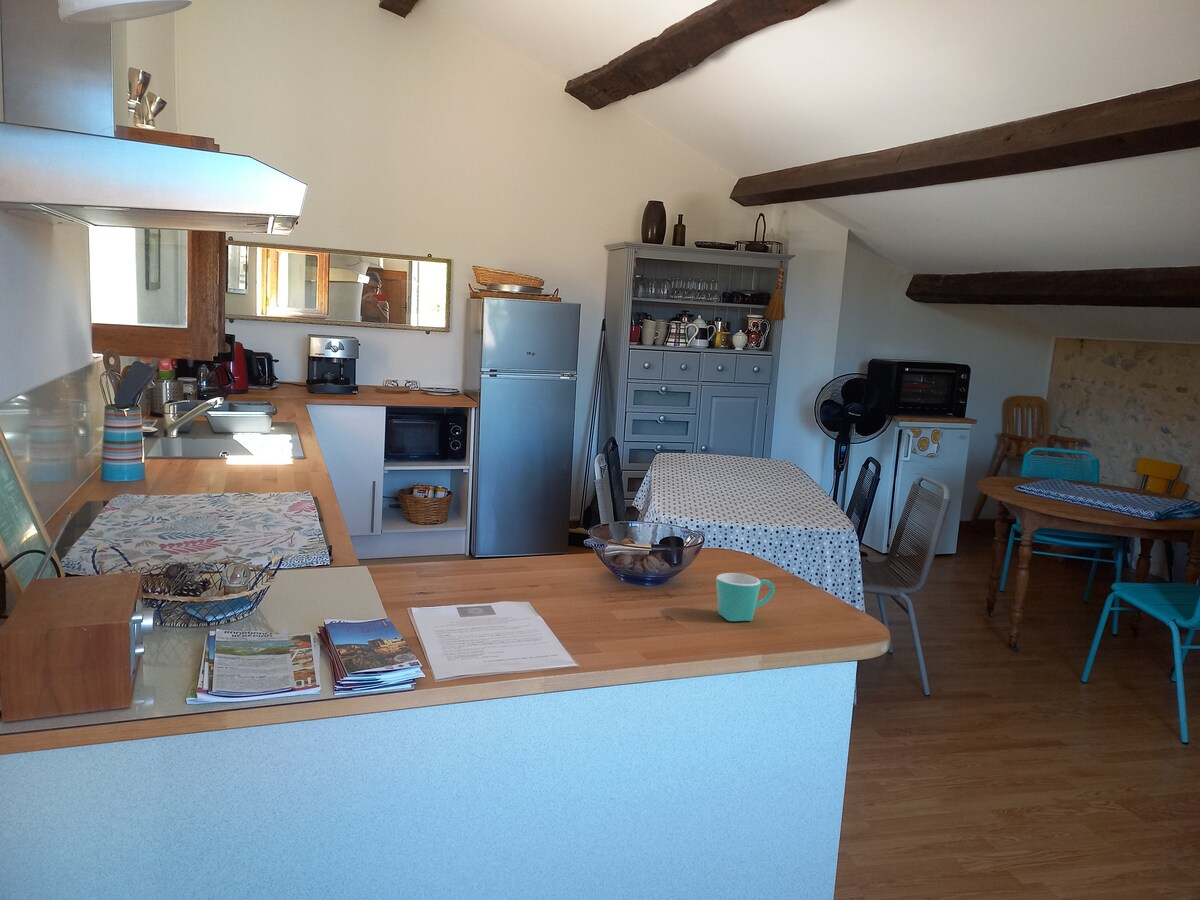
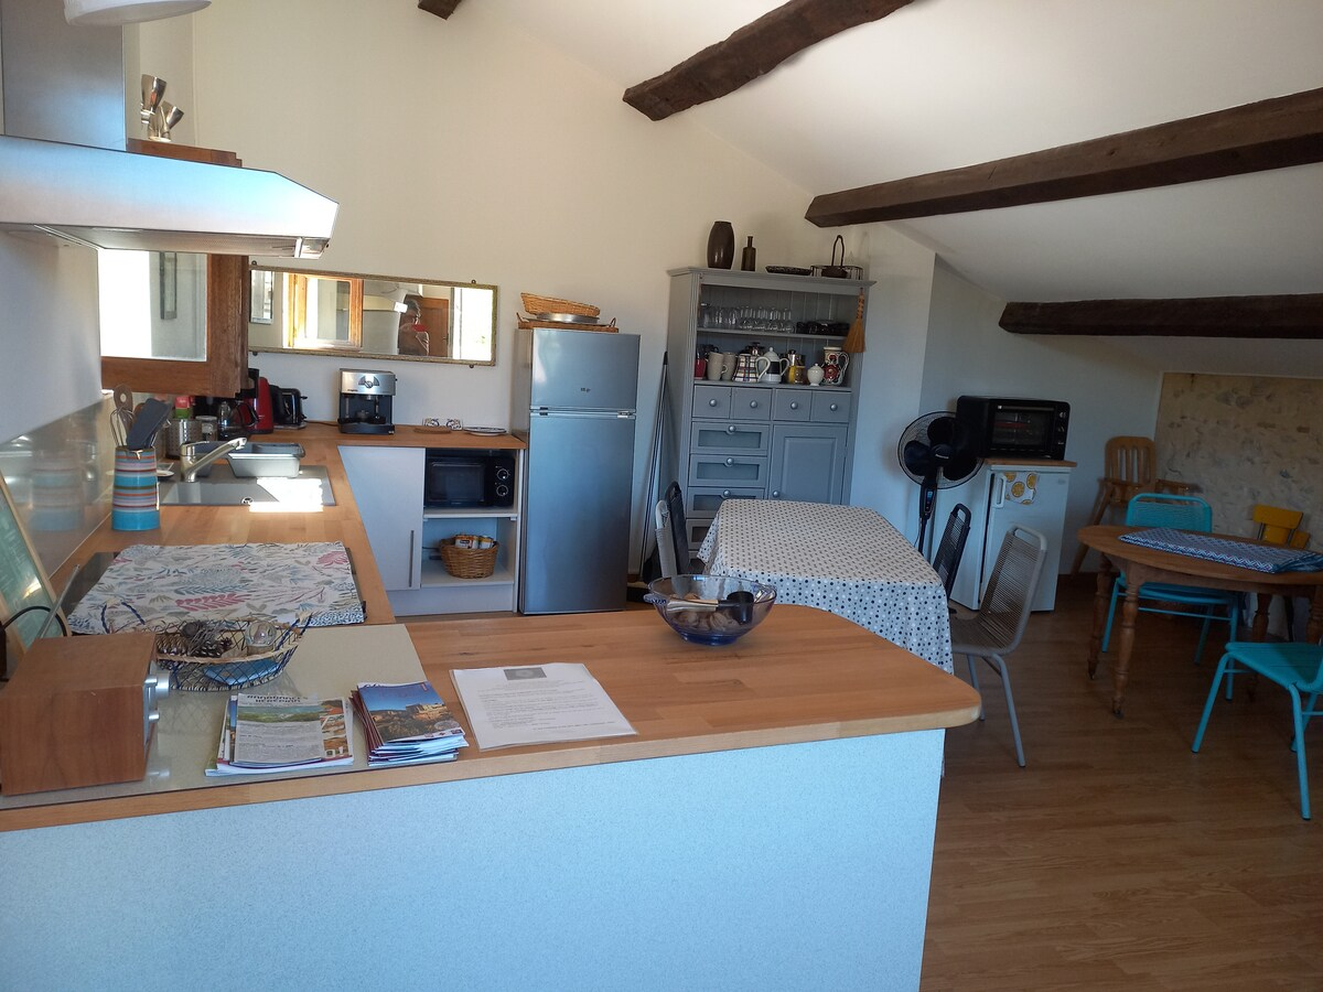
- mug [715,572,776,622]
